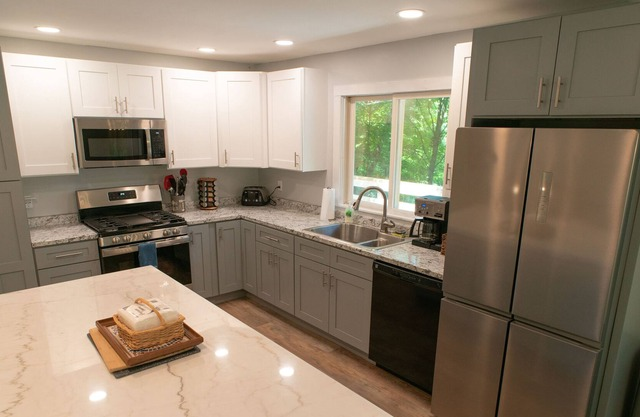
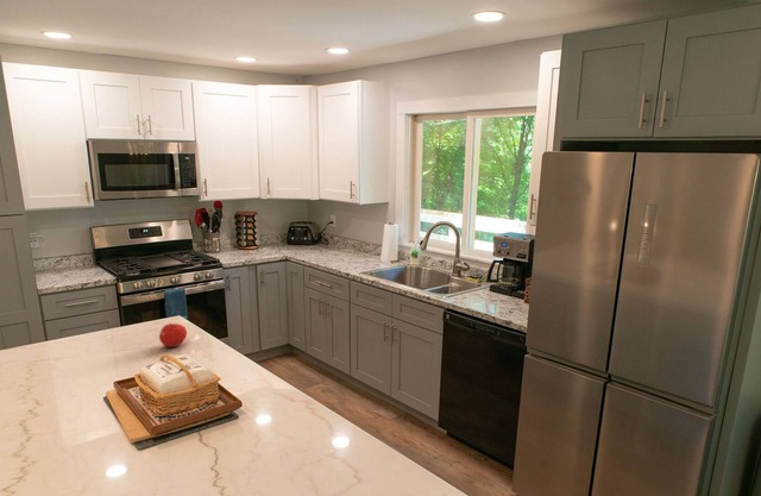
+ fruit [158,322,188,349]
